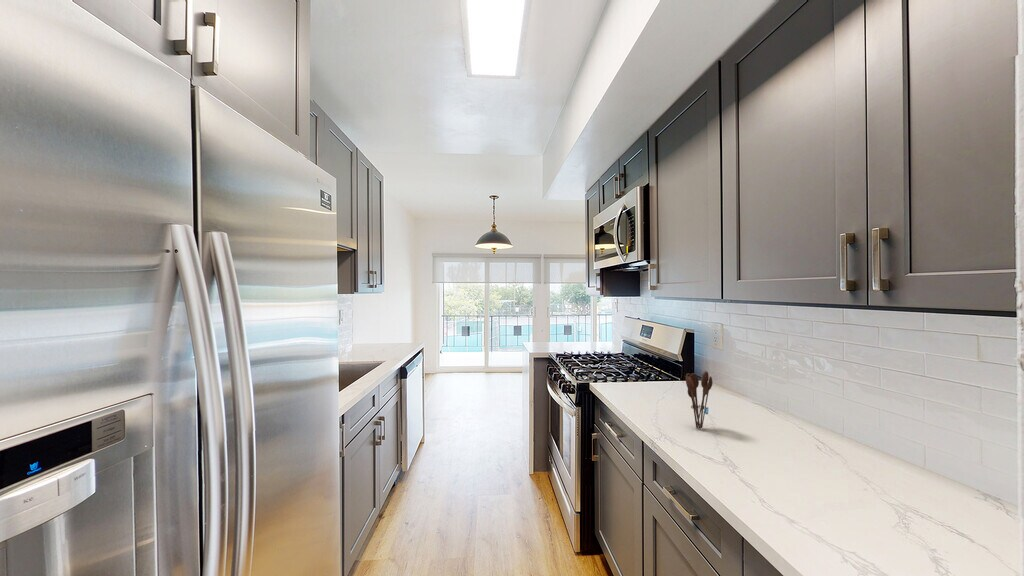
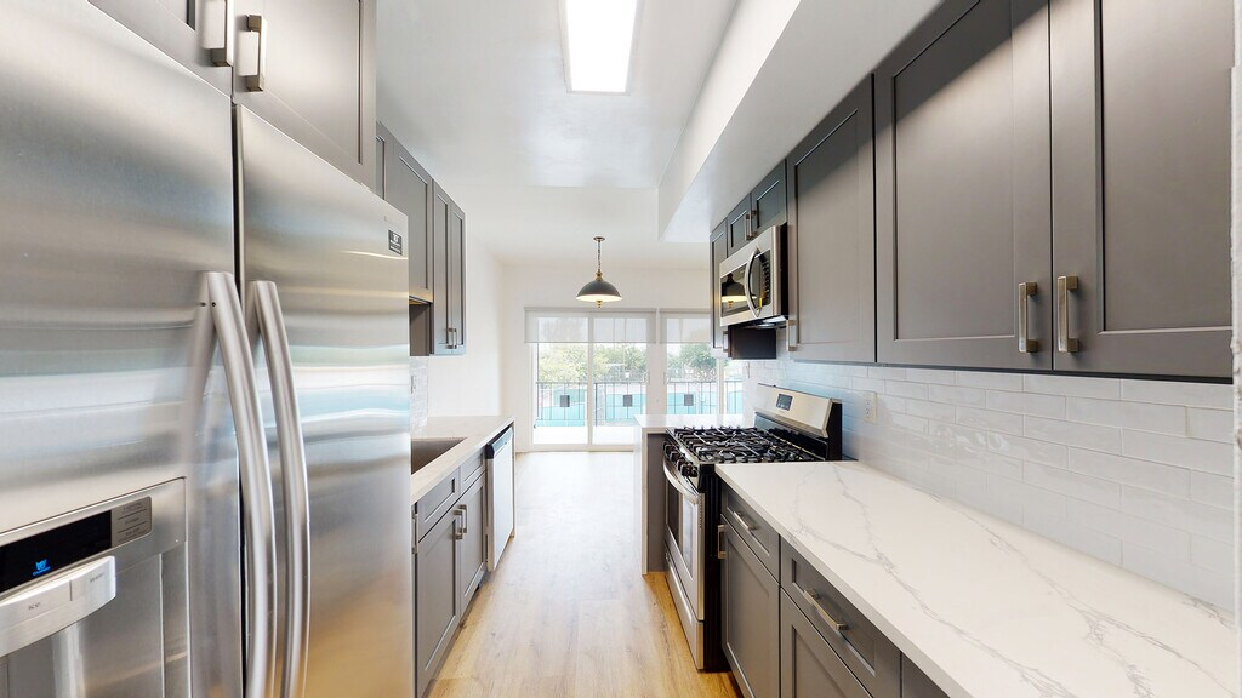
- utensil holder [685,370,714,430]
